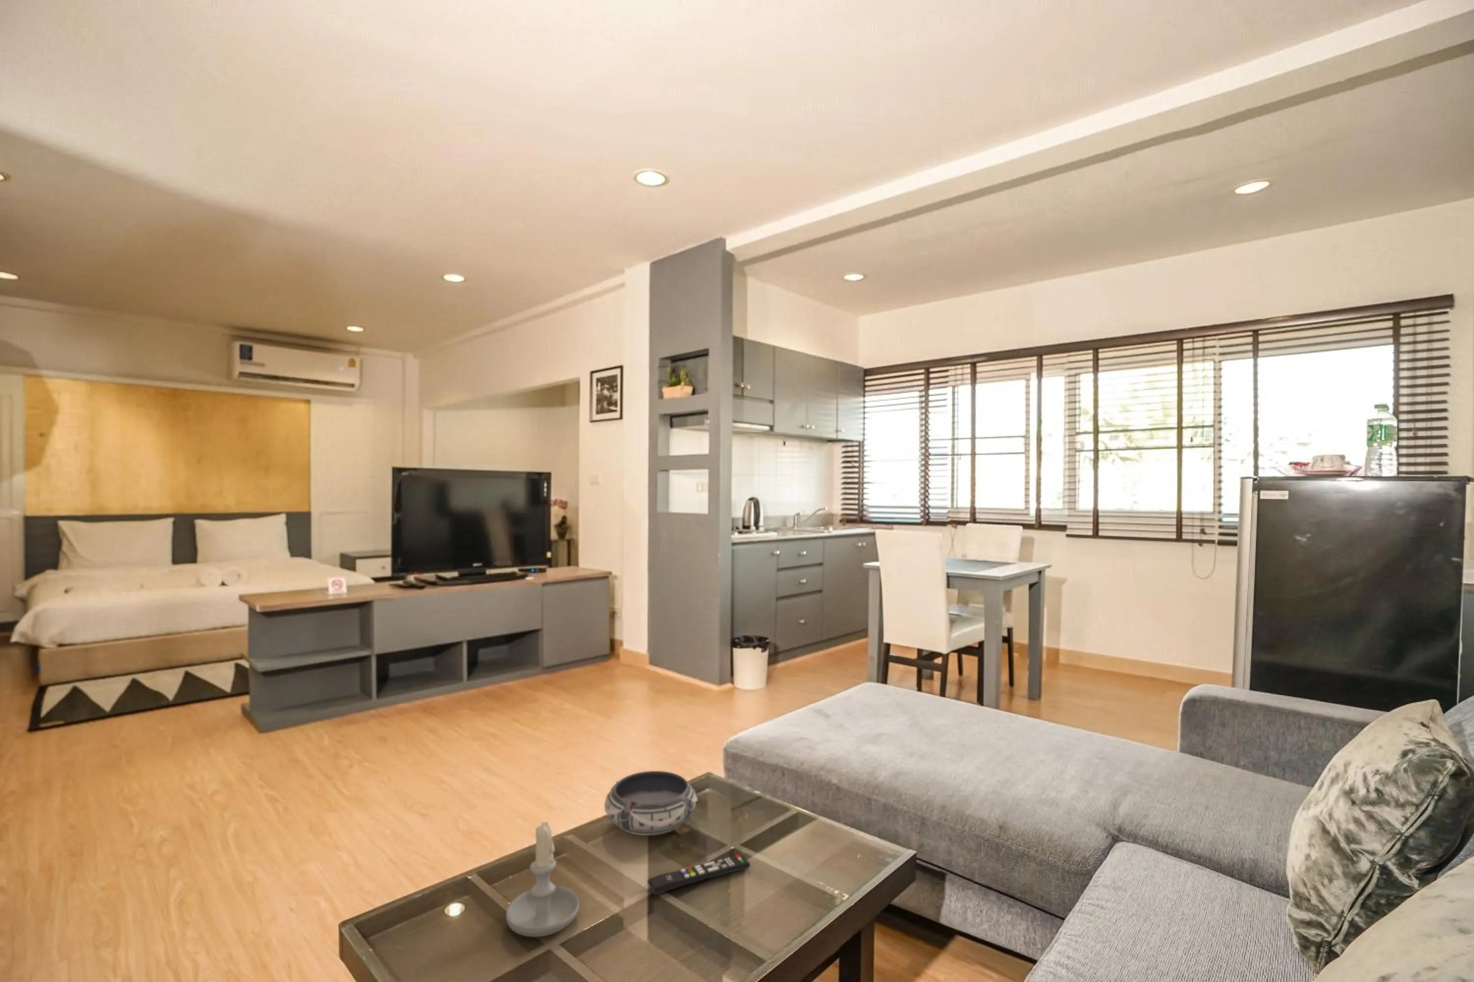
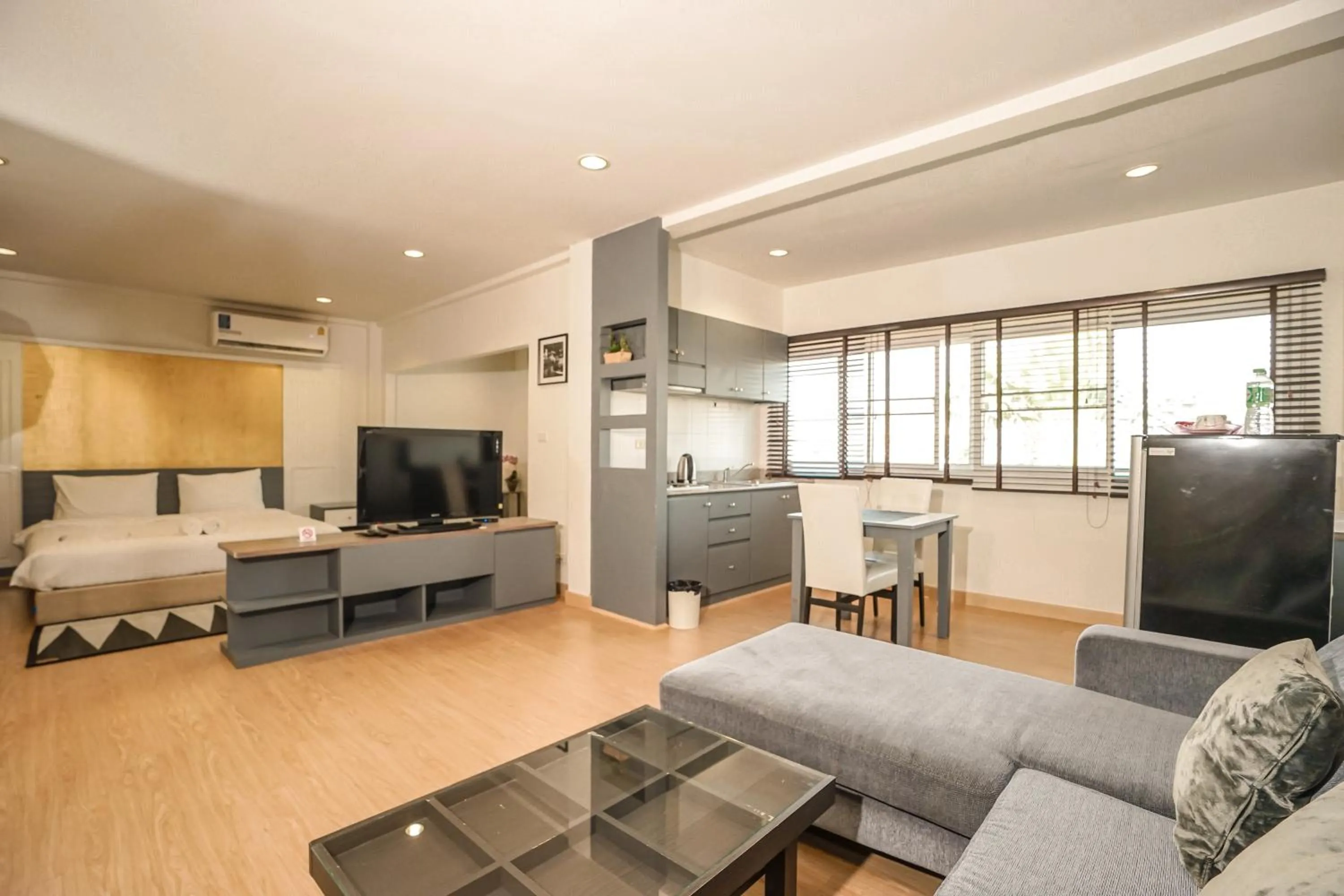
- candle [506,821,580,938]
- remote control [647,854,751,895]
- bowl [604,770,699,835]
